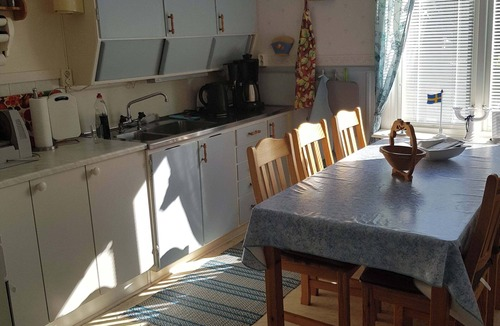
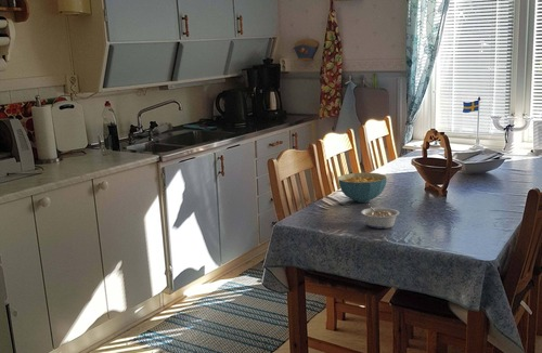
+ legume [360,202,400,230]
+ cereal bowl [337,171,388,204]
